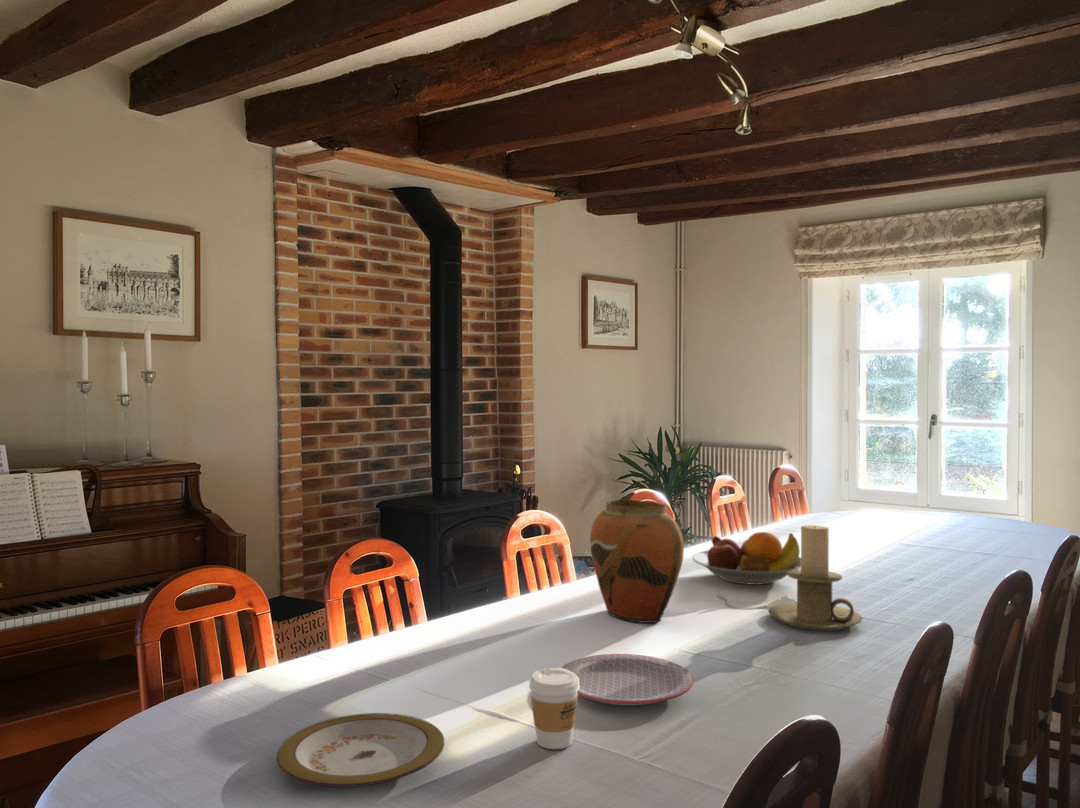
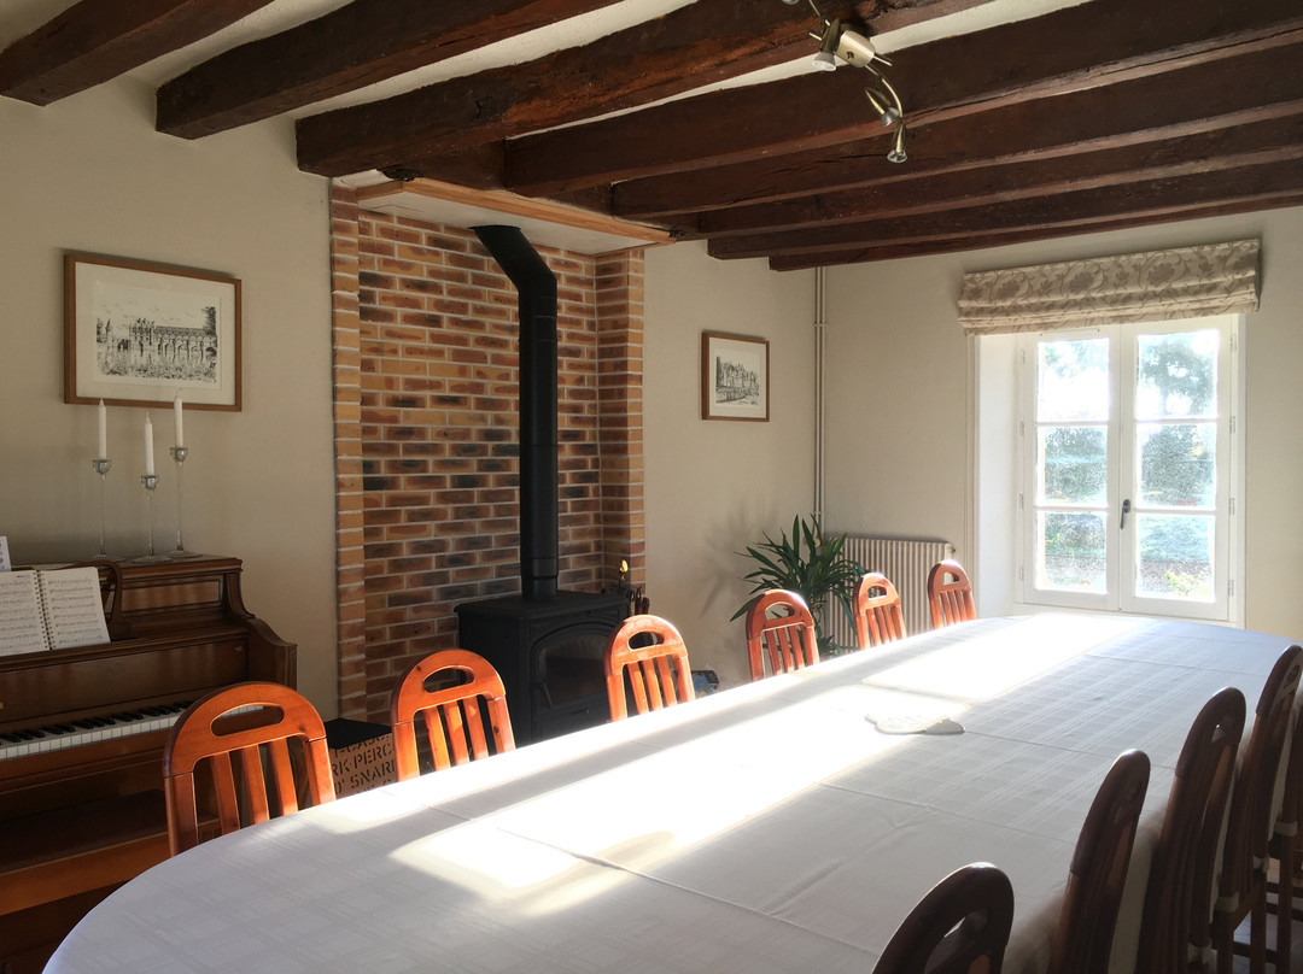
- fruit bowl [692,531,801,586]
- candle holder [767,524,864,631]
- vase [589,499,685,624]
- plate [276,712,445,788]
- plate [560,653,695,706]
- coffee cup [528,667,580,750]
